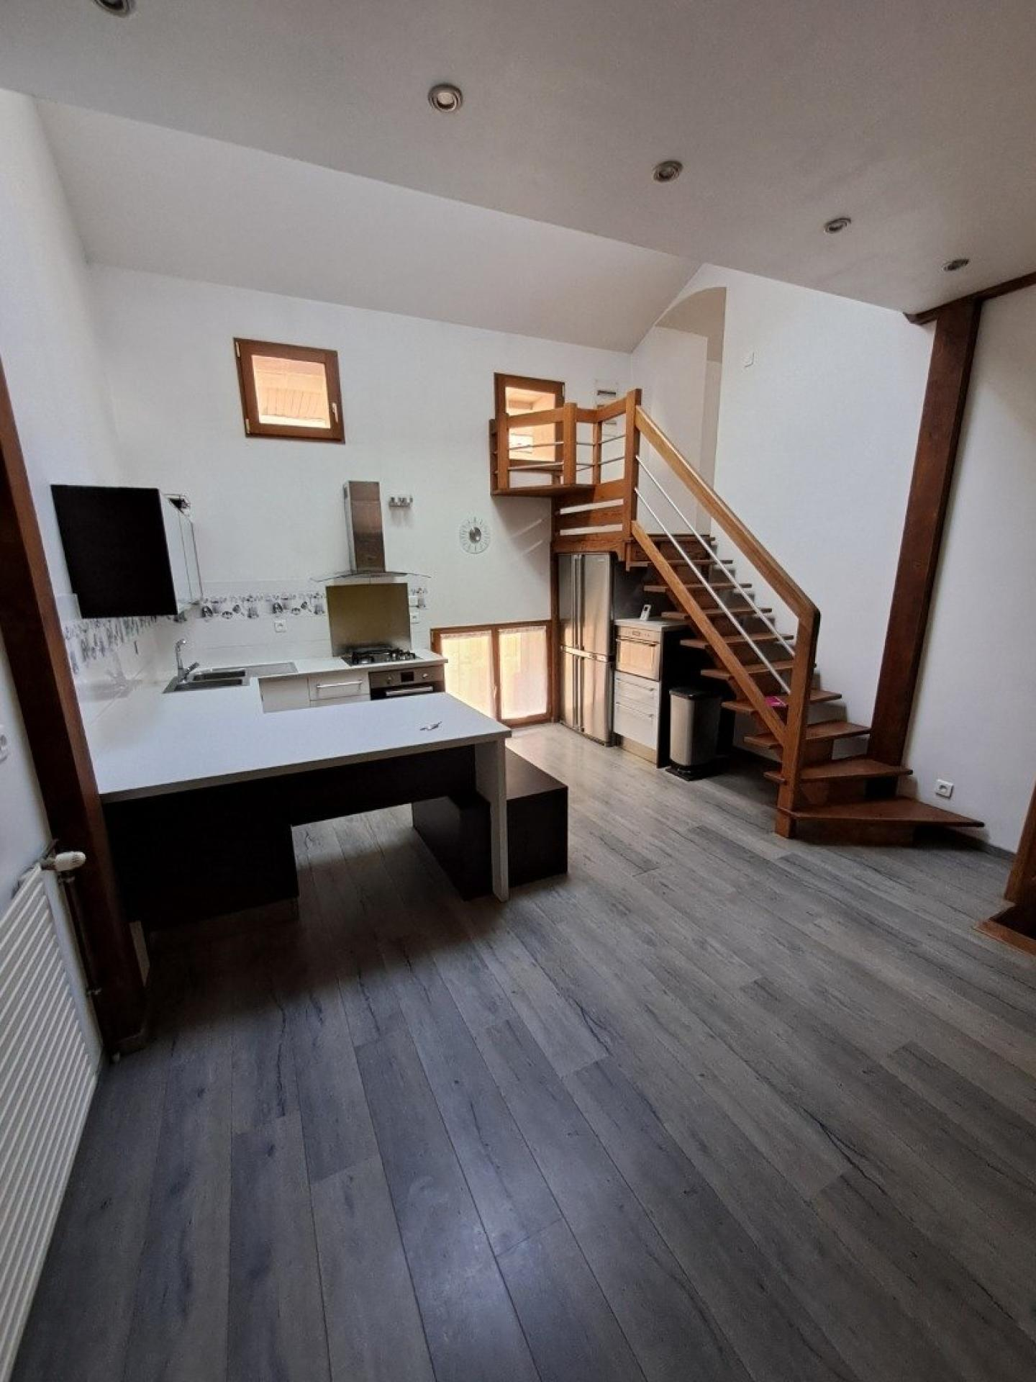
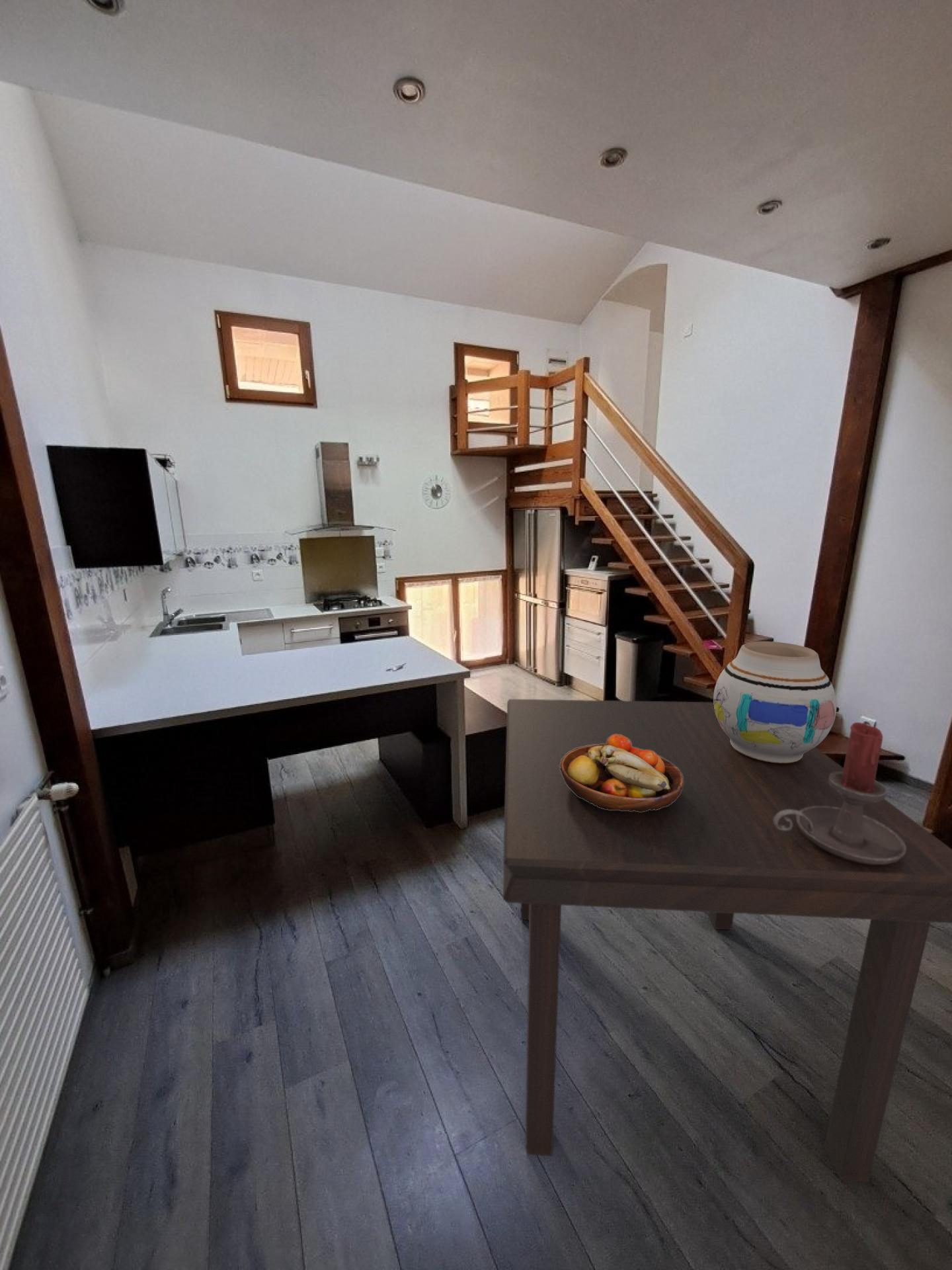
+ fruit bowl [560,734,684,812]
+ candle holder [773,722,906,865]
+ dining table [502,698,952,1183]
+ vase [713,641,837,763]
